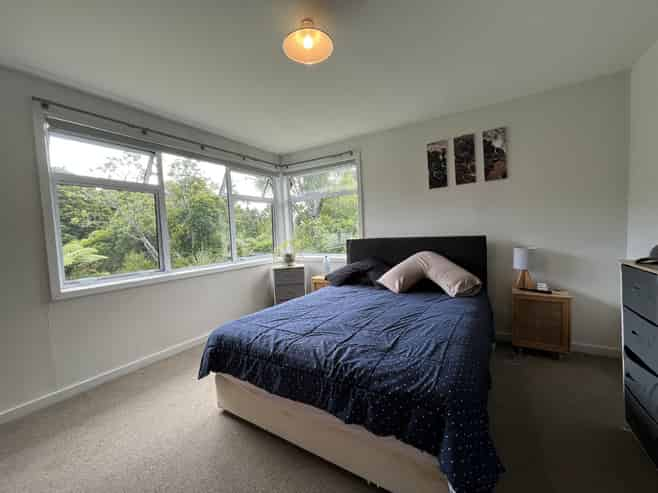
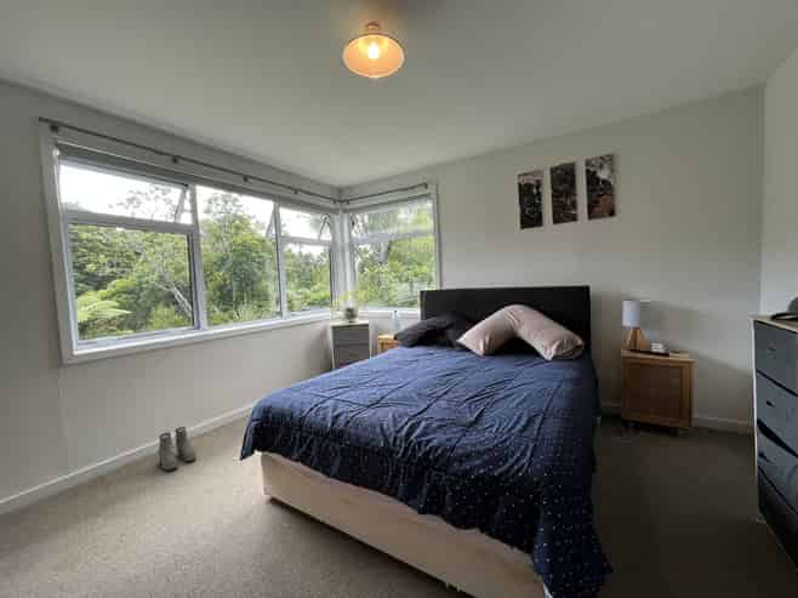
+ boots [156,426,196,472]
